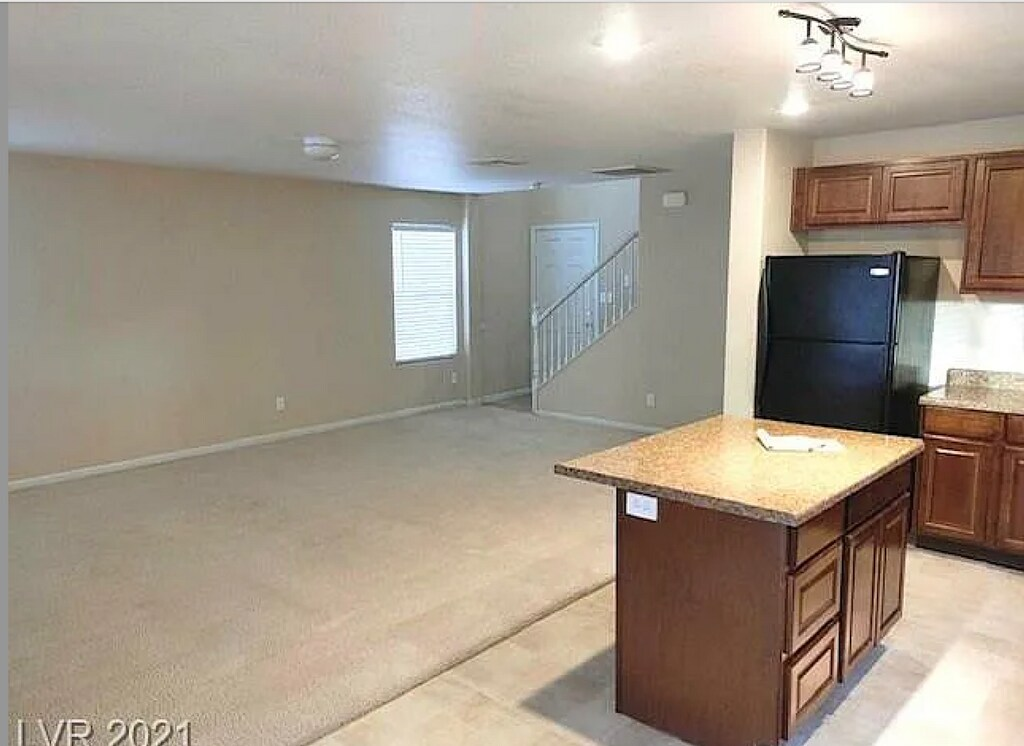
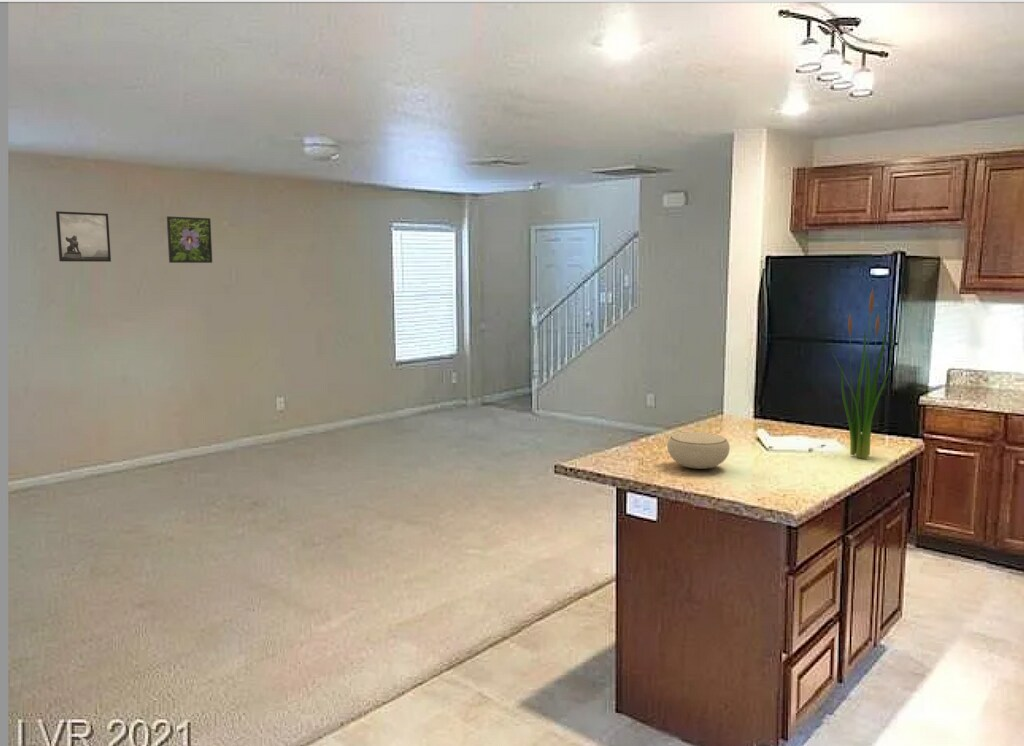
+ bowl [666,431,731,470]
+ plant [831,288,893,459]
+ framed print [55,210,112,263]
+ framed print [166,215,213,264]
